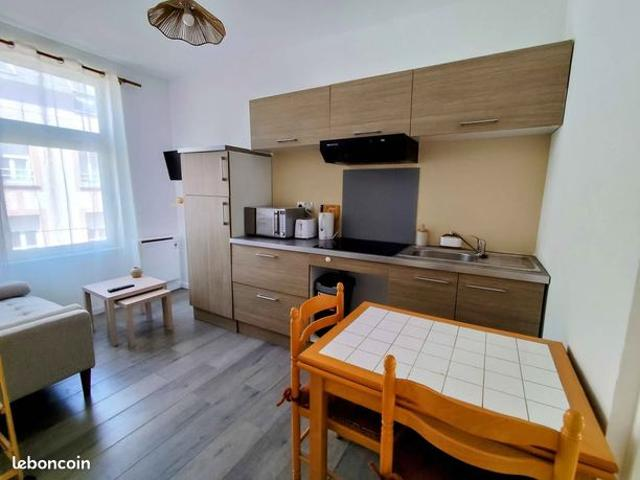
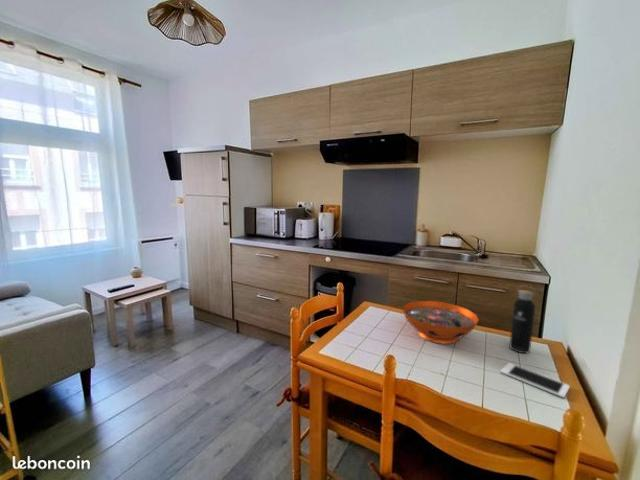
+ water bottle [509,284,536,354]
+ cell phone [499,362,571,399]
+ decorative bowl [402,300,480,345]
